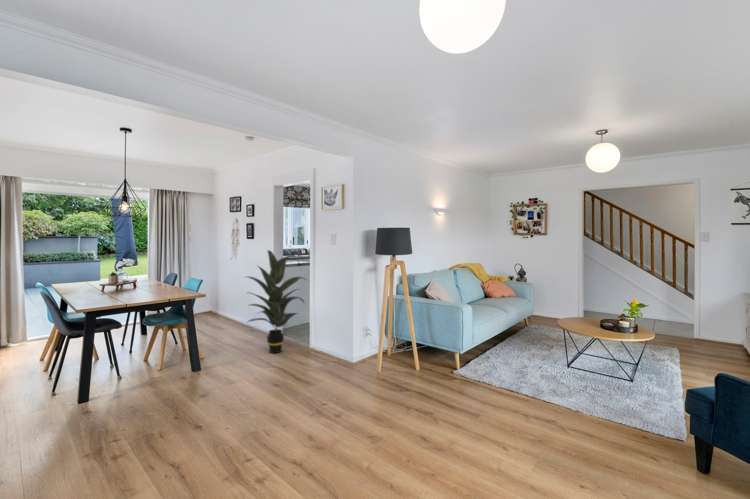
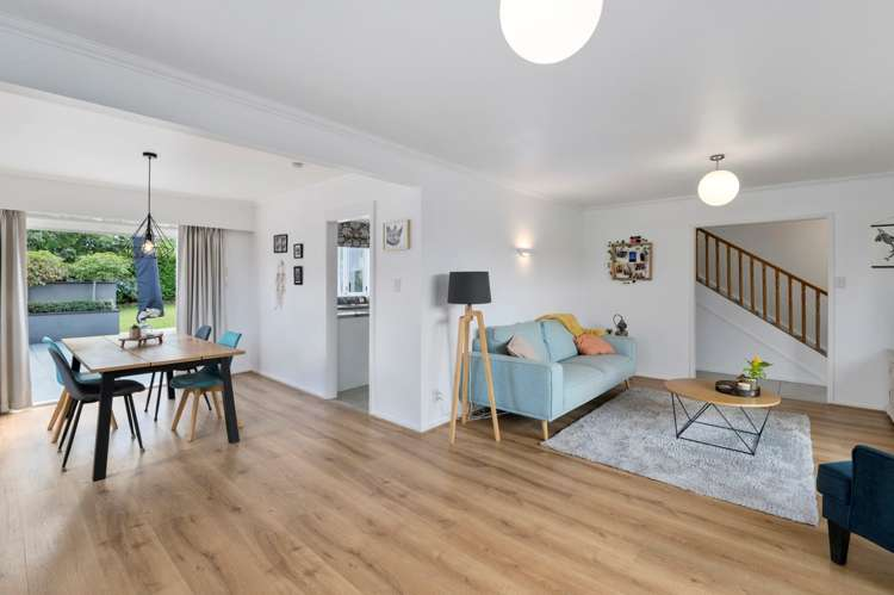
- indoor plant [242,249,309,354]
